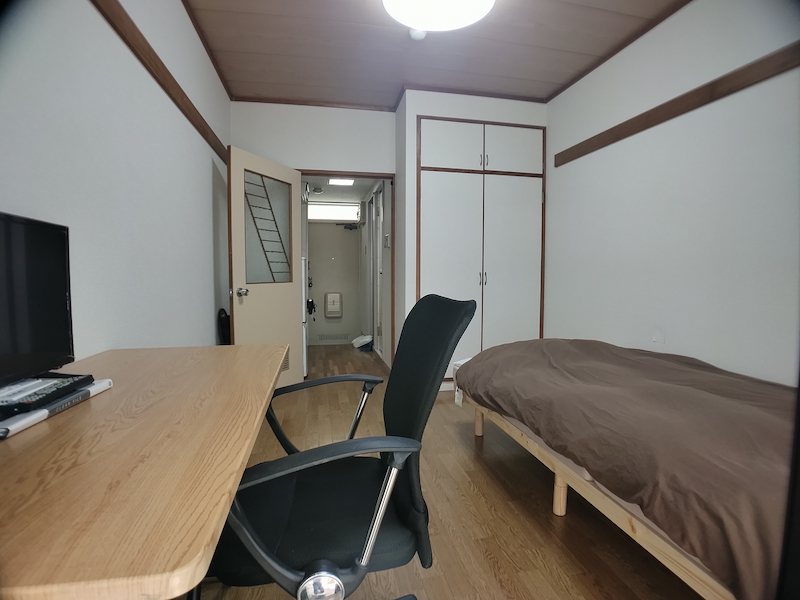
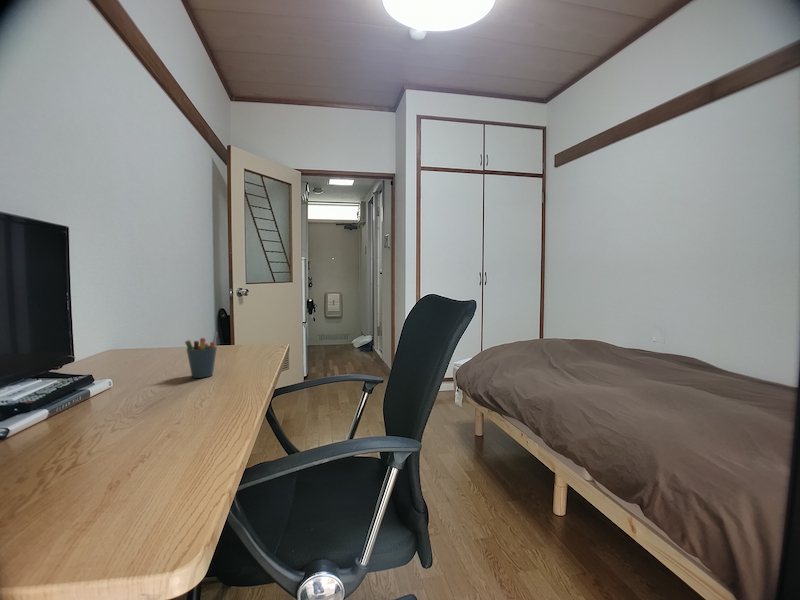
+ pen holder [184,330,219,379]
